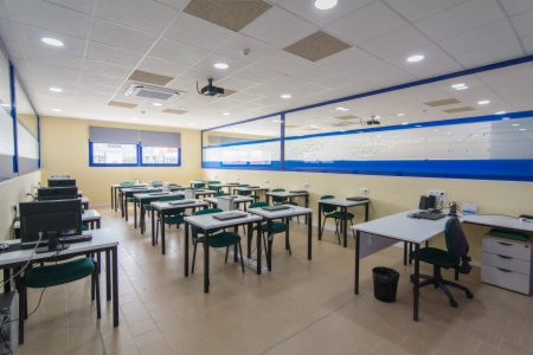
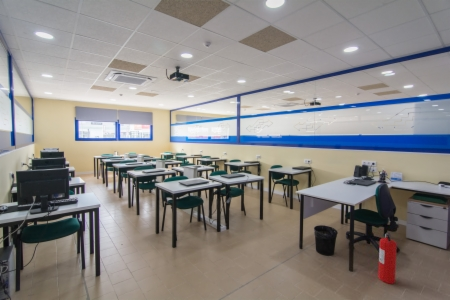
+ fire extinguisher [377,231,398,285]
